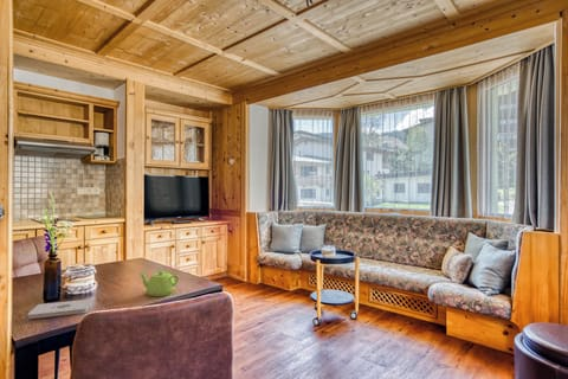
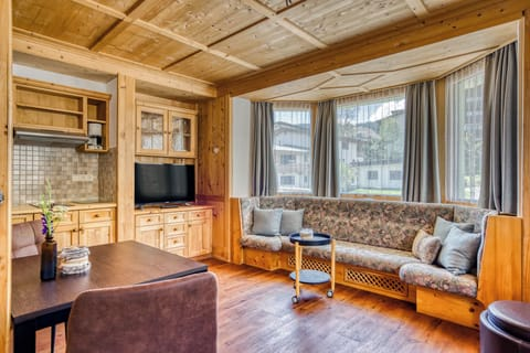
- notepad [26,297,95,320]
- teapot [138,270,181,297]
